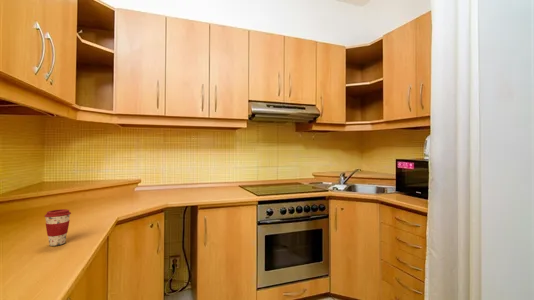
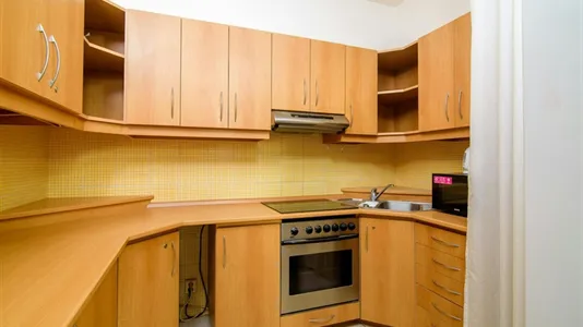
- coffee cup [44,208,72,247]
